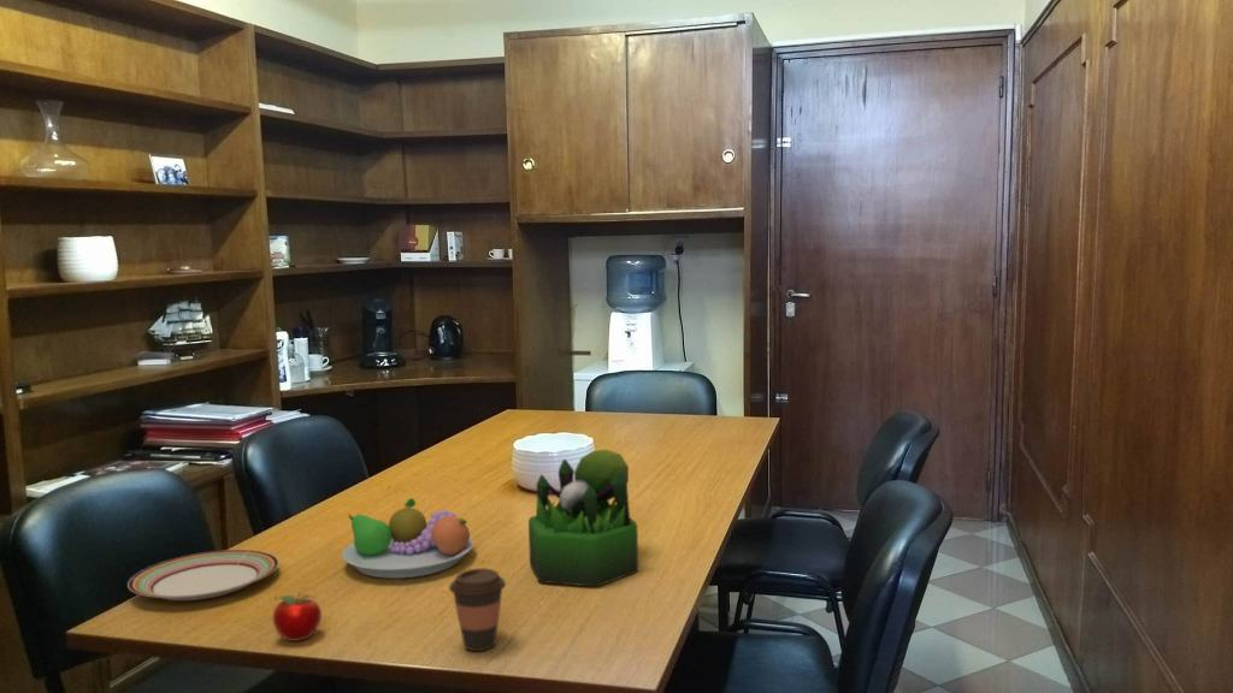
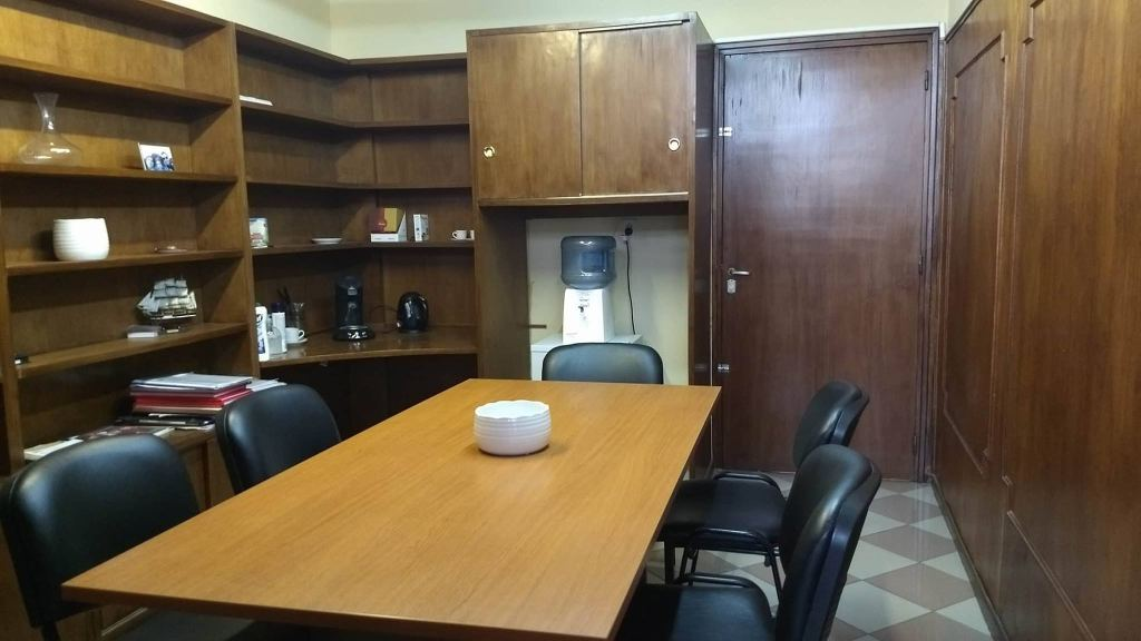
- plate [126,549,279,602]
- apple [272,592,323,642]
- fruit bowl [341,497,474,580]
- coffee cup [448,568,507,652]
- plant [527,448,639,587]
